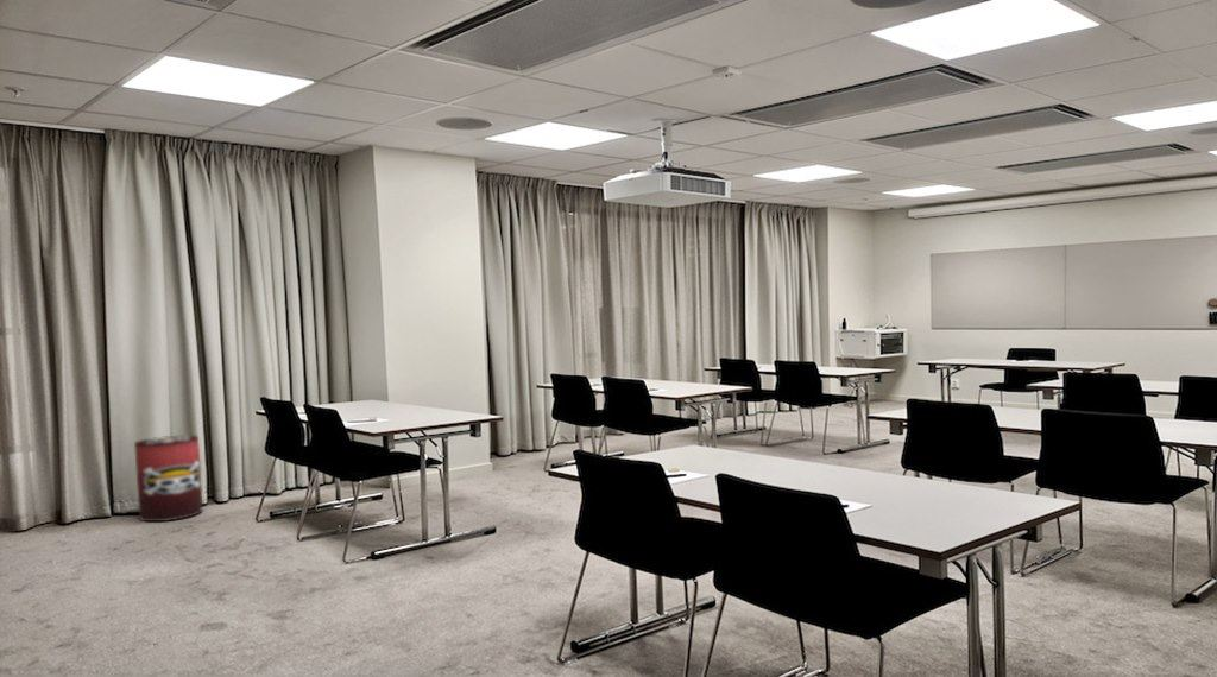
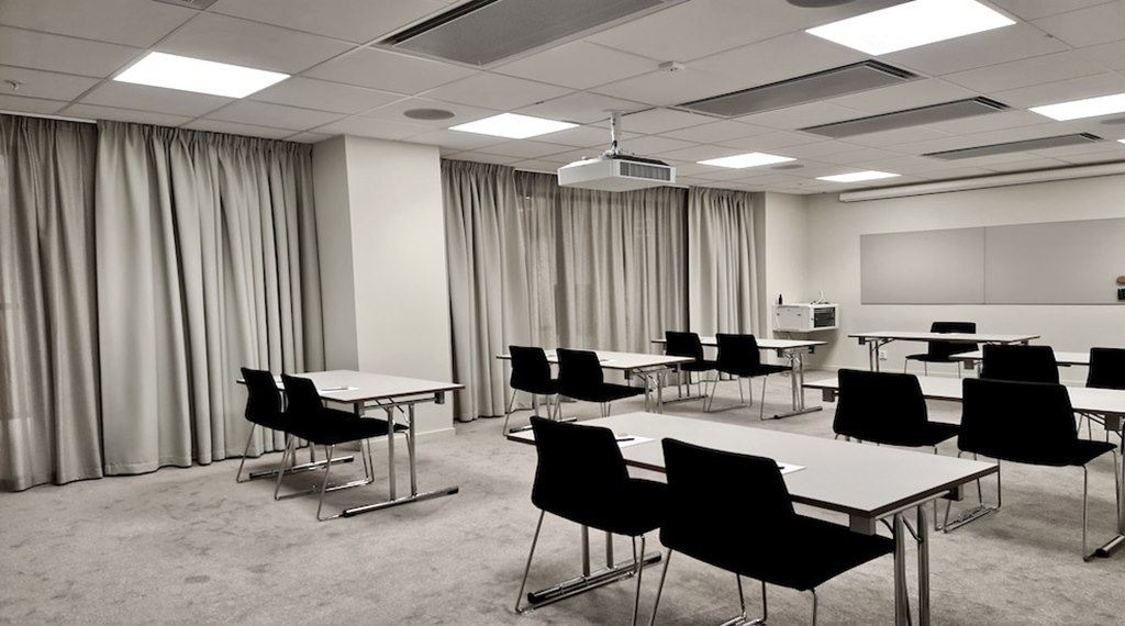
- waste bin [133,435,203,523]
